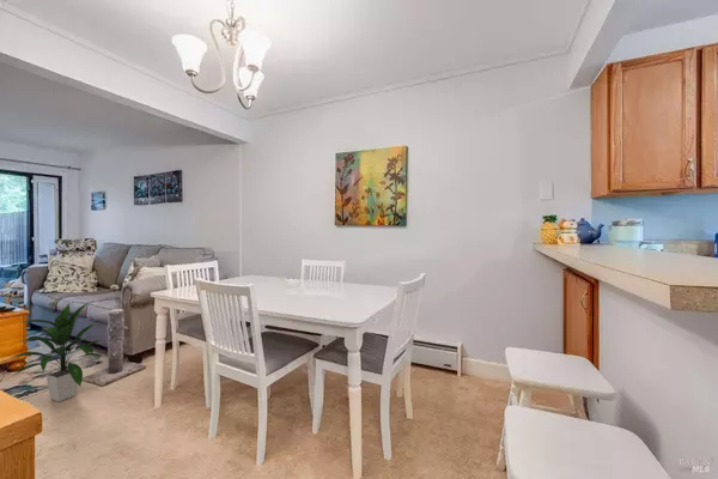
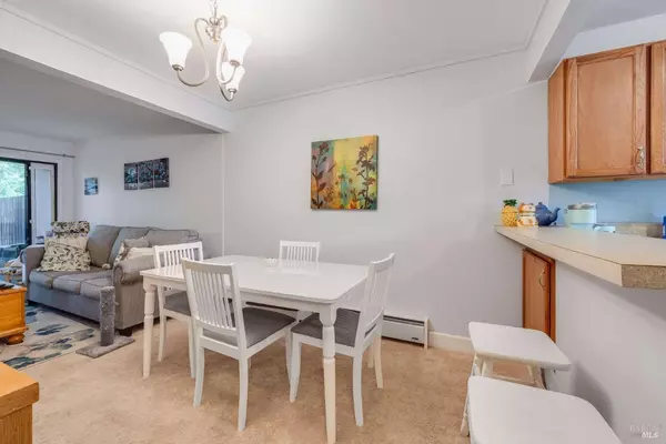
- indoor plant [2,299,105,402]
